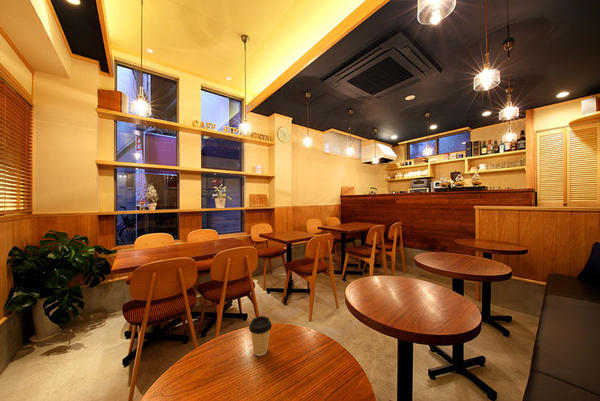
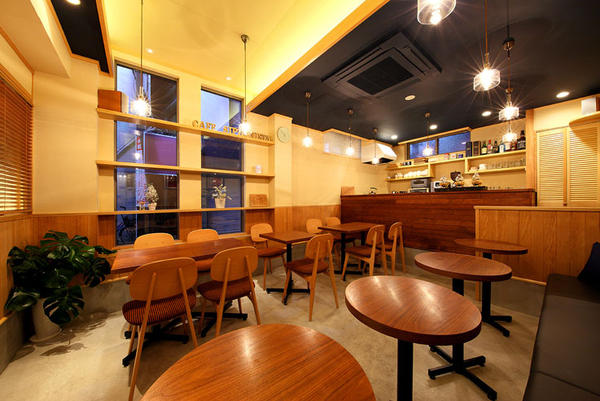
- coffee cup [248,315,273,357]
